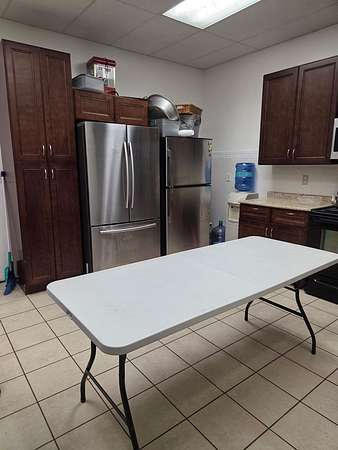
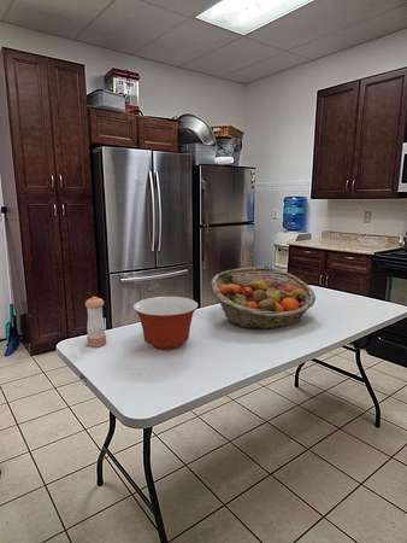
+ pepper shaker [84,296,107,349]
+ fruit basket [211,267,317,331]
+ mixing bowl [132,296,199,351]
